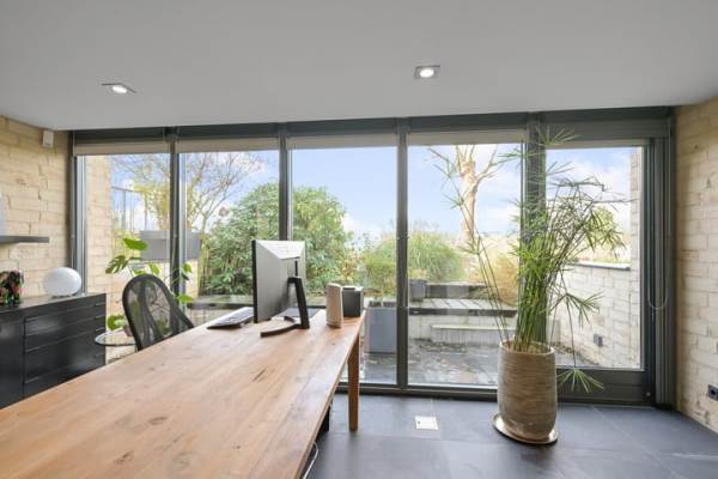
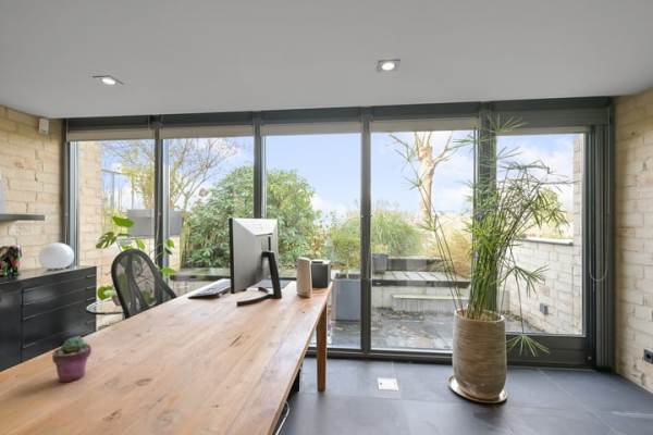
+ potted succulent [51,335,93,384]
